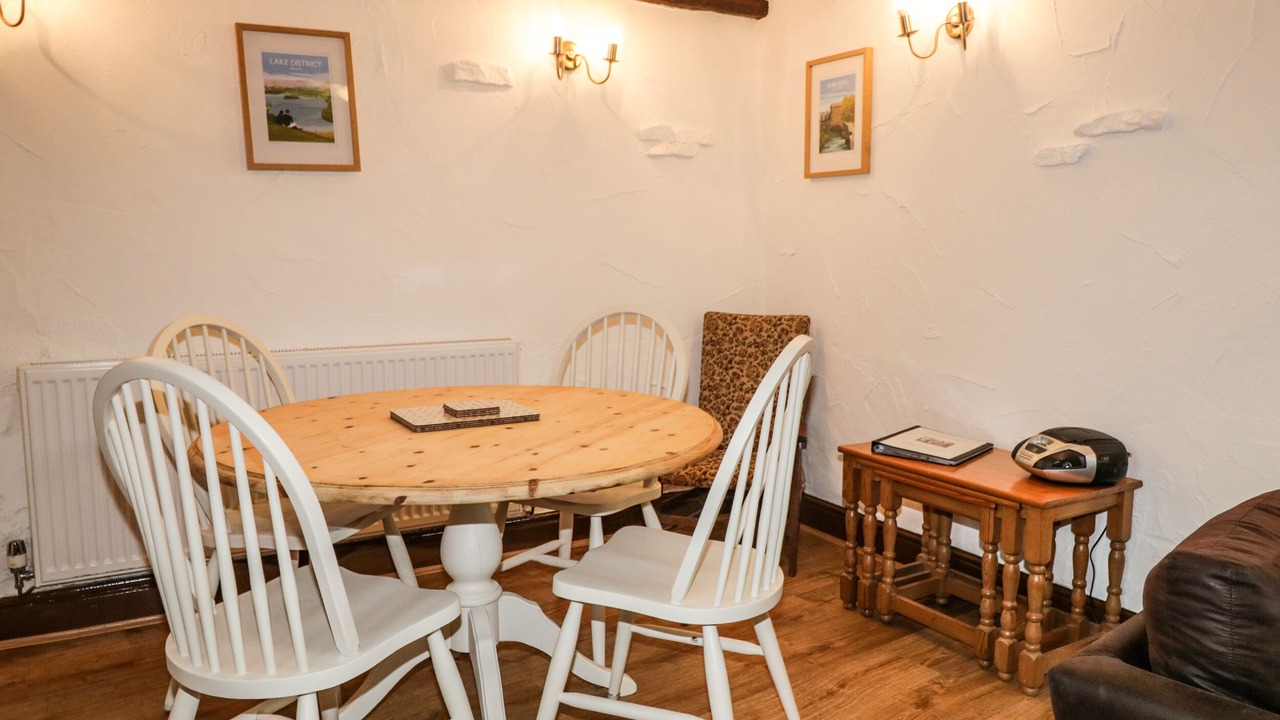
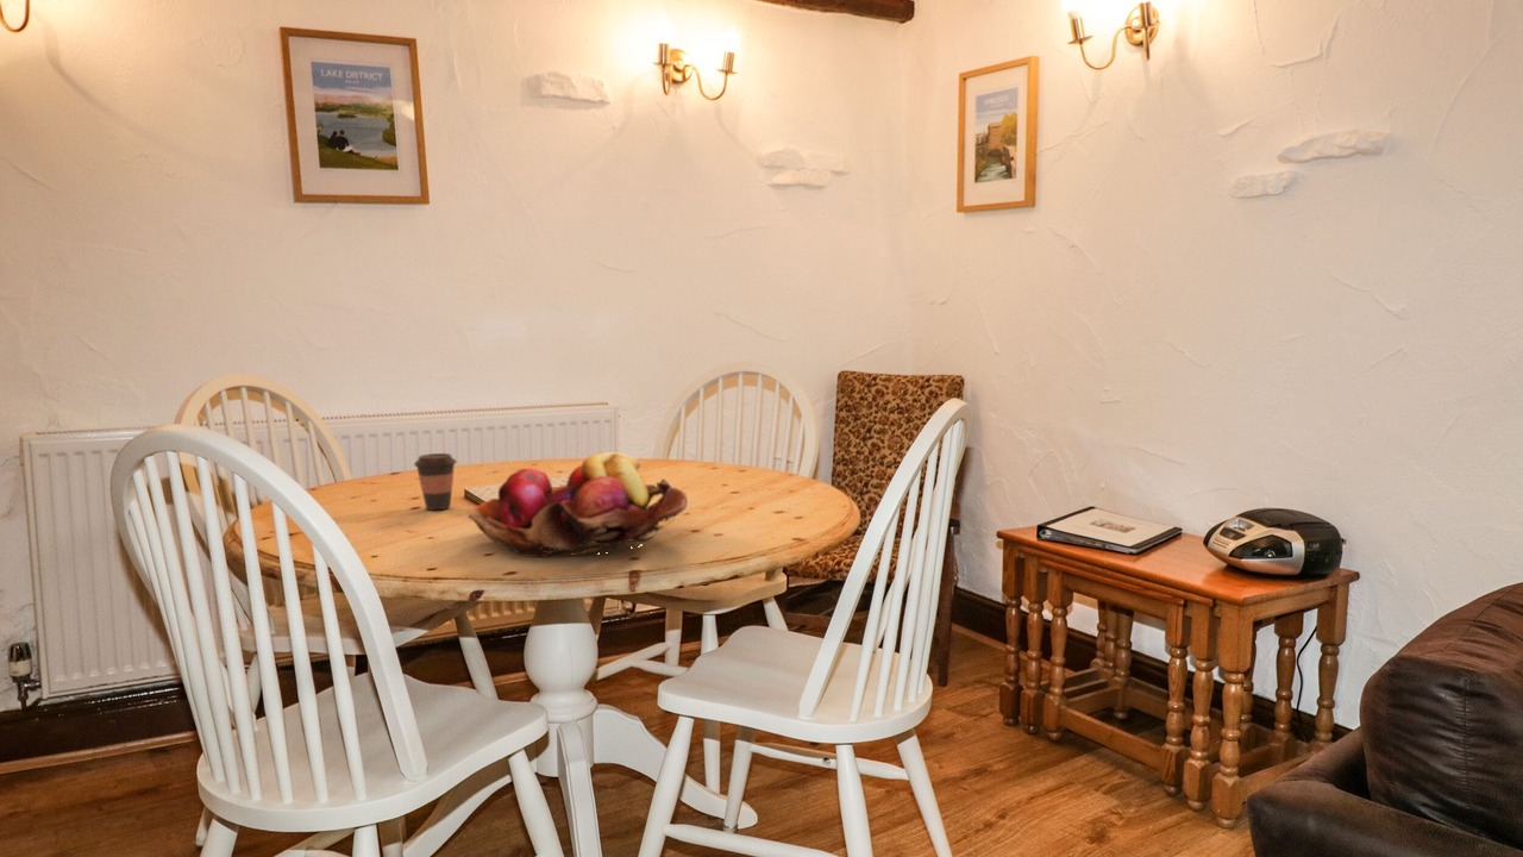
+ fruit basket [468,451,689,558]
+ coffee cup [413,452,458,511]
